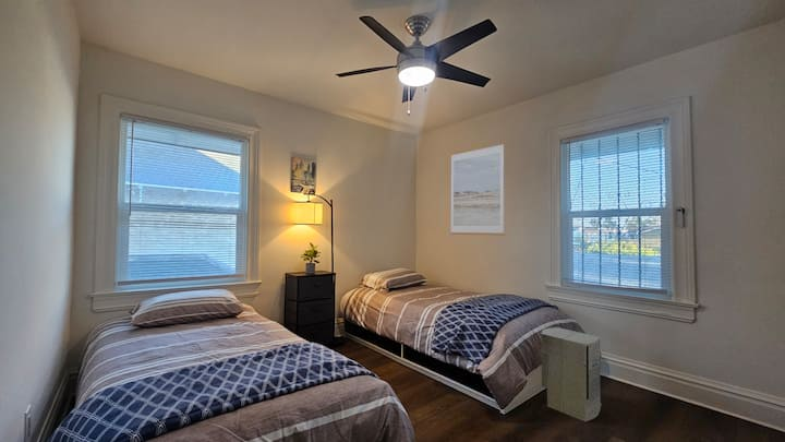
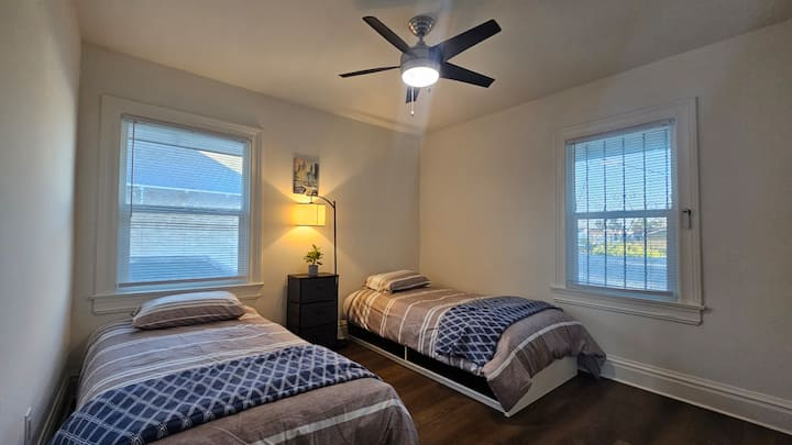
- wall art [449,141,506,237]
- air purifier [541,326,602,422]
